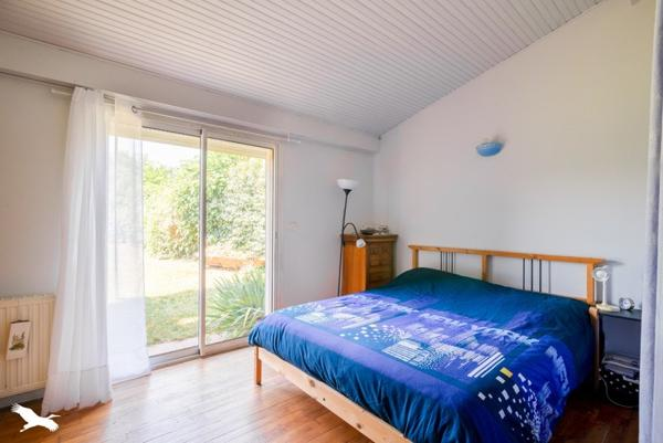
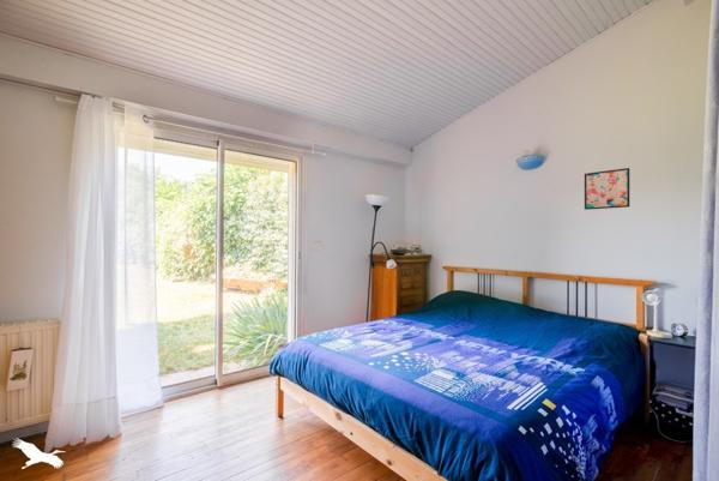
+ wall art [584,167,630,211]
